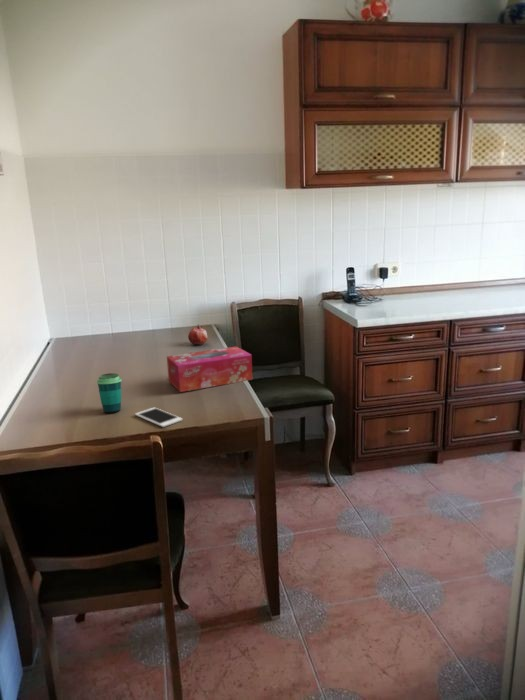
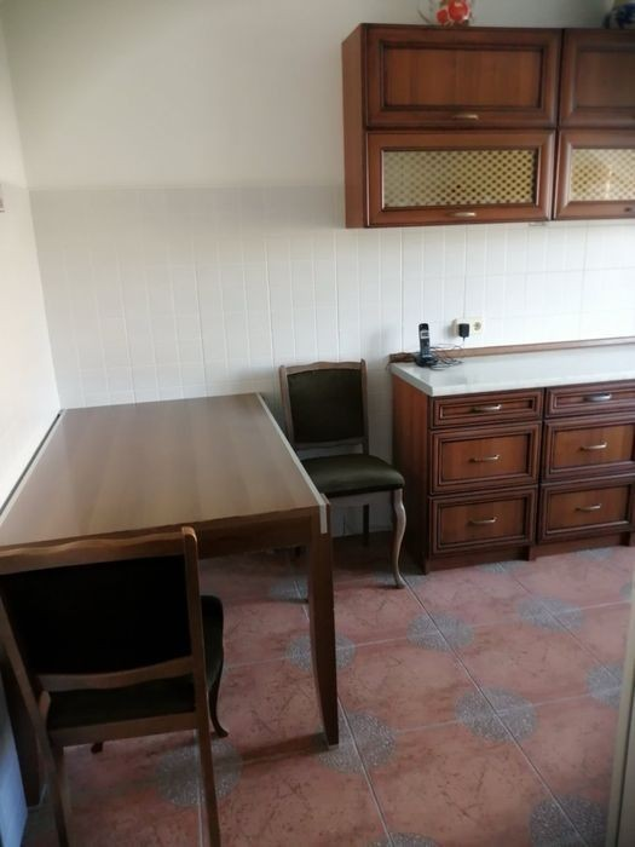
- cell phone [134,407,183,428]
- fruit [187,323,208,346]
- cup [96,372,123,414]
- tissue box [166,345,254,393]
